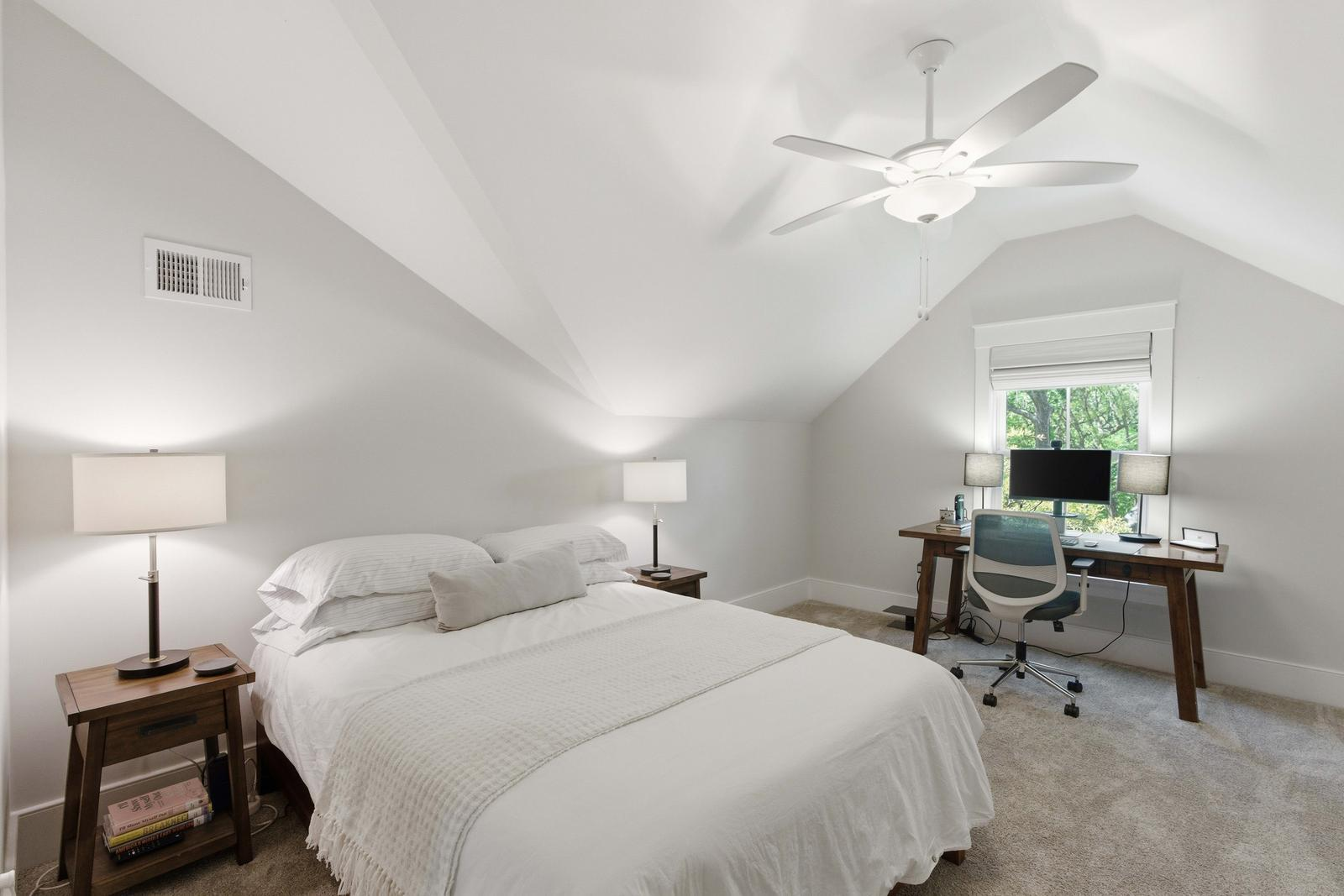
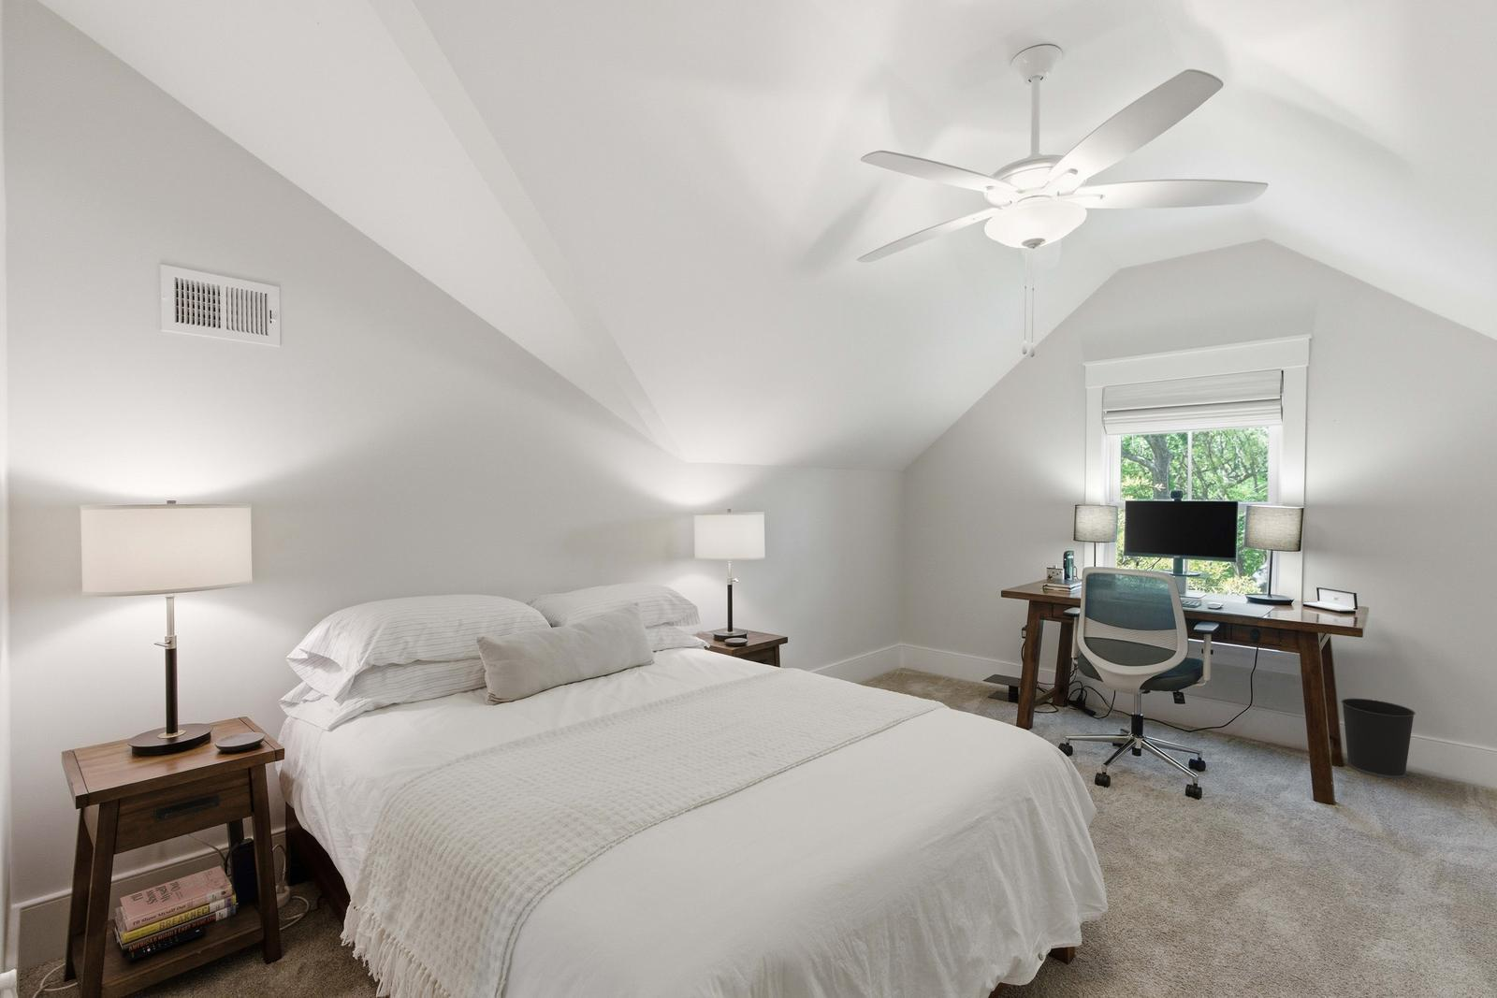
+ wastebasket [1340,697,1417,780]
